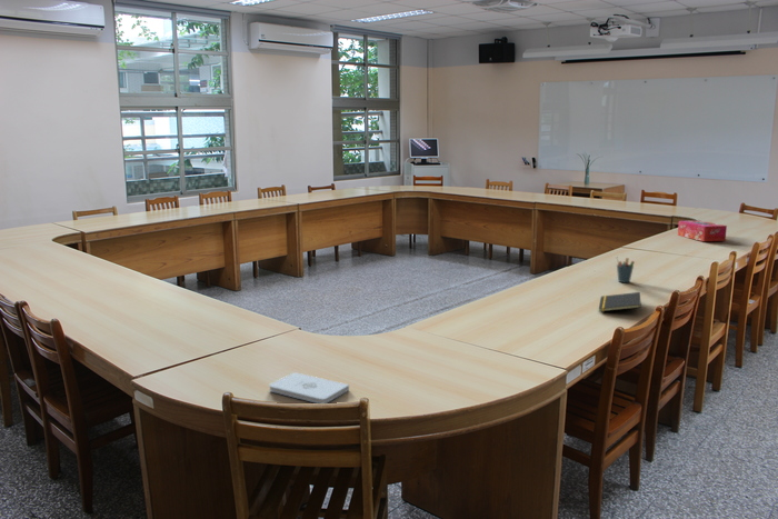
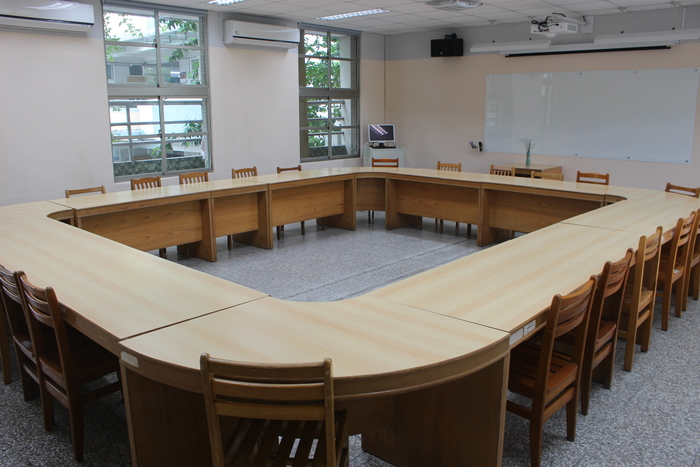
- pen holder [616,257,636,283]
- notepad [268,371,350,405]
- notepad [598,291,642,312]
- tissue box [677,219,728,242]
